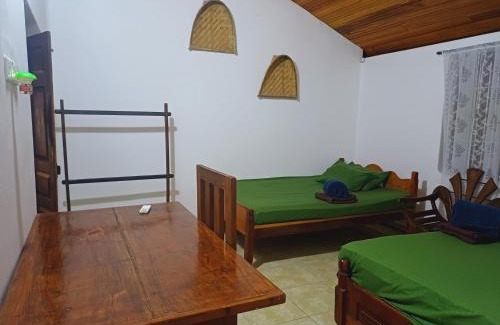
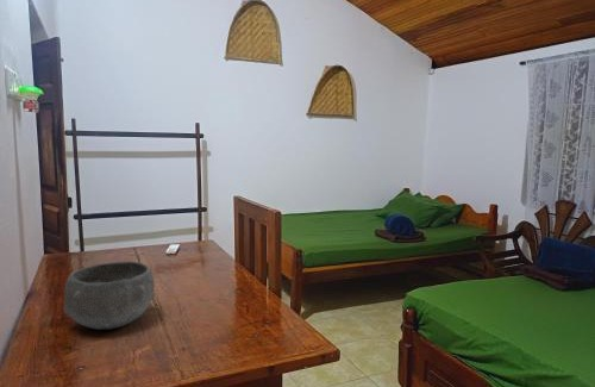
+ bowl [62,261,156,331]
